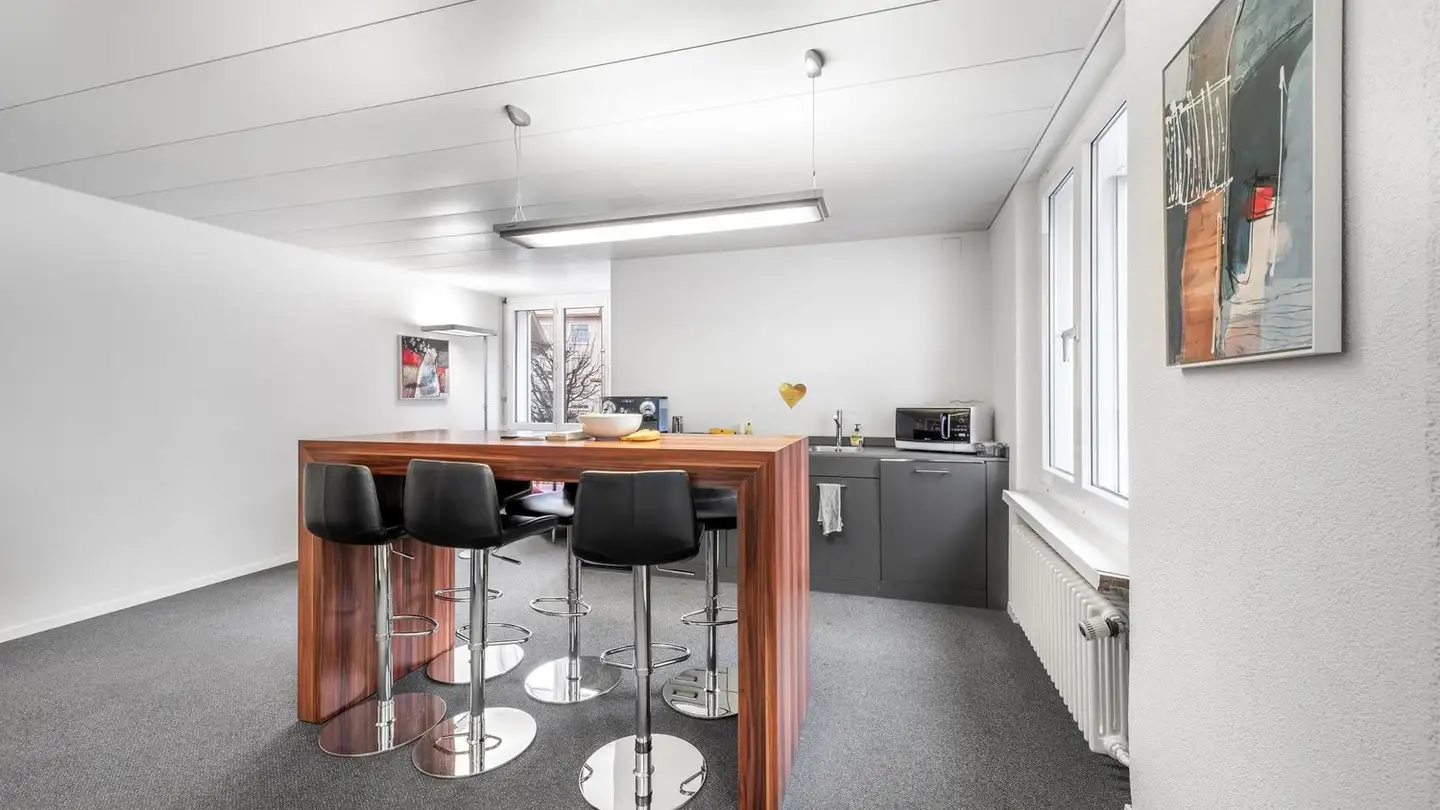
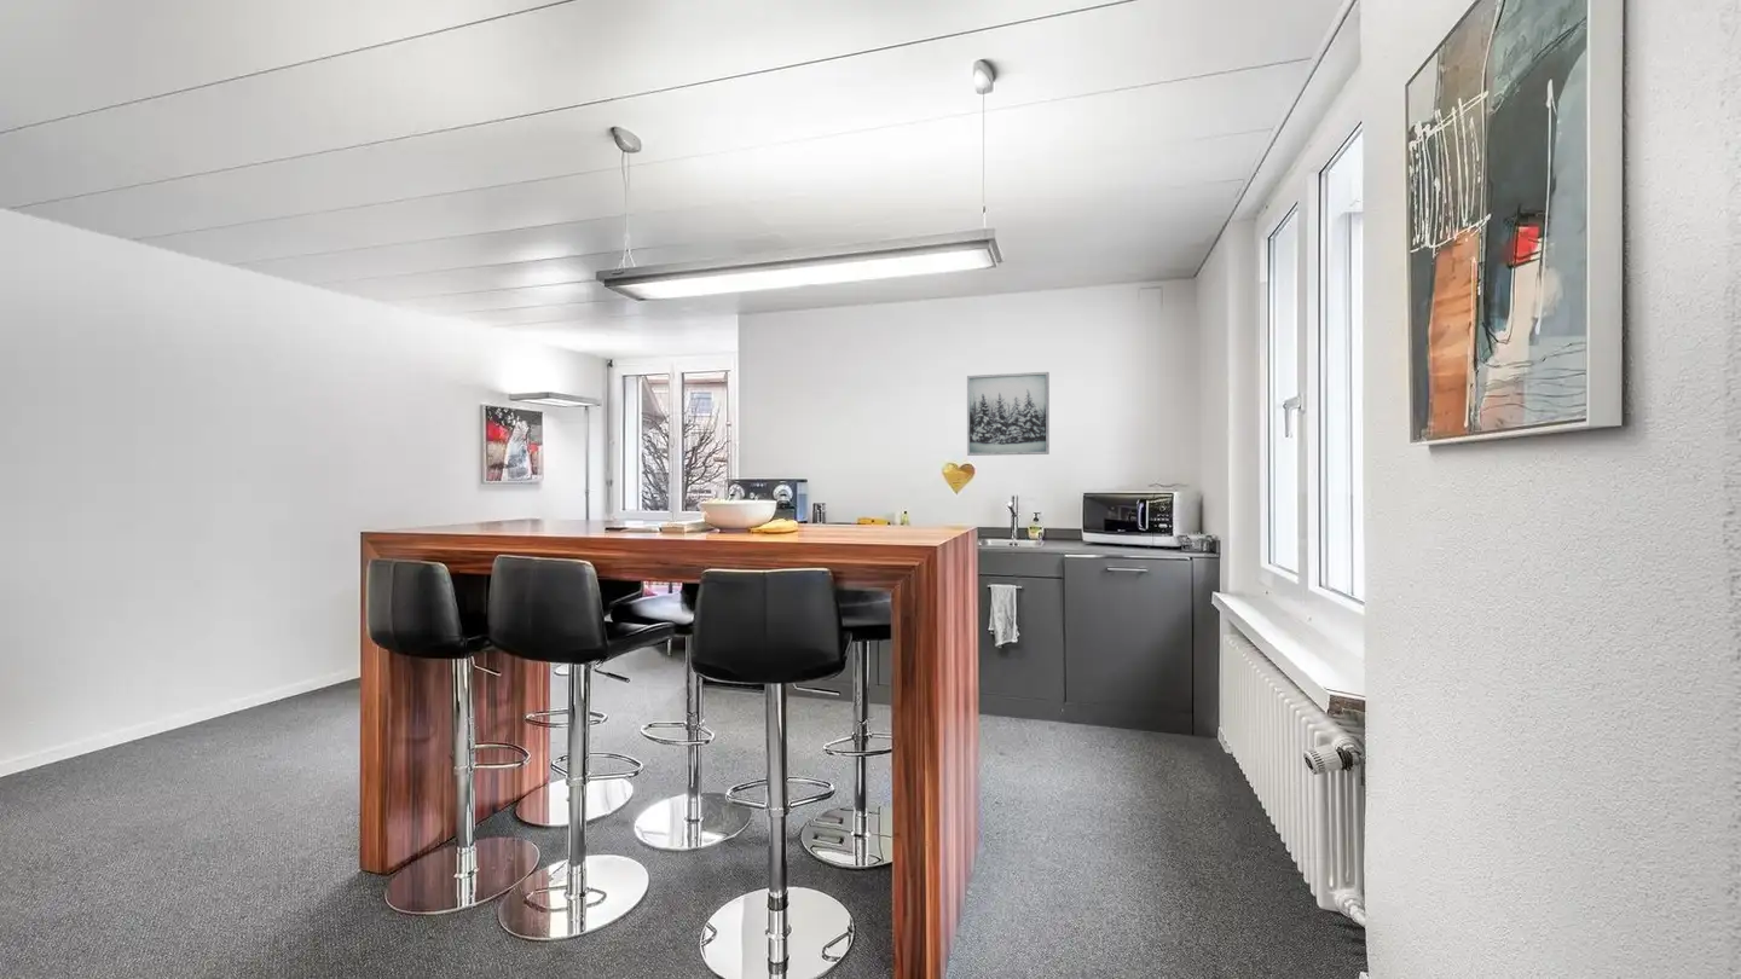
+ wall art [966,371,1051,457]
